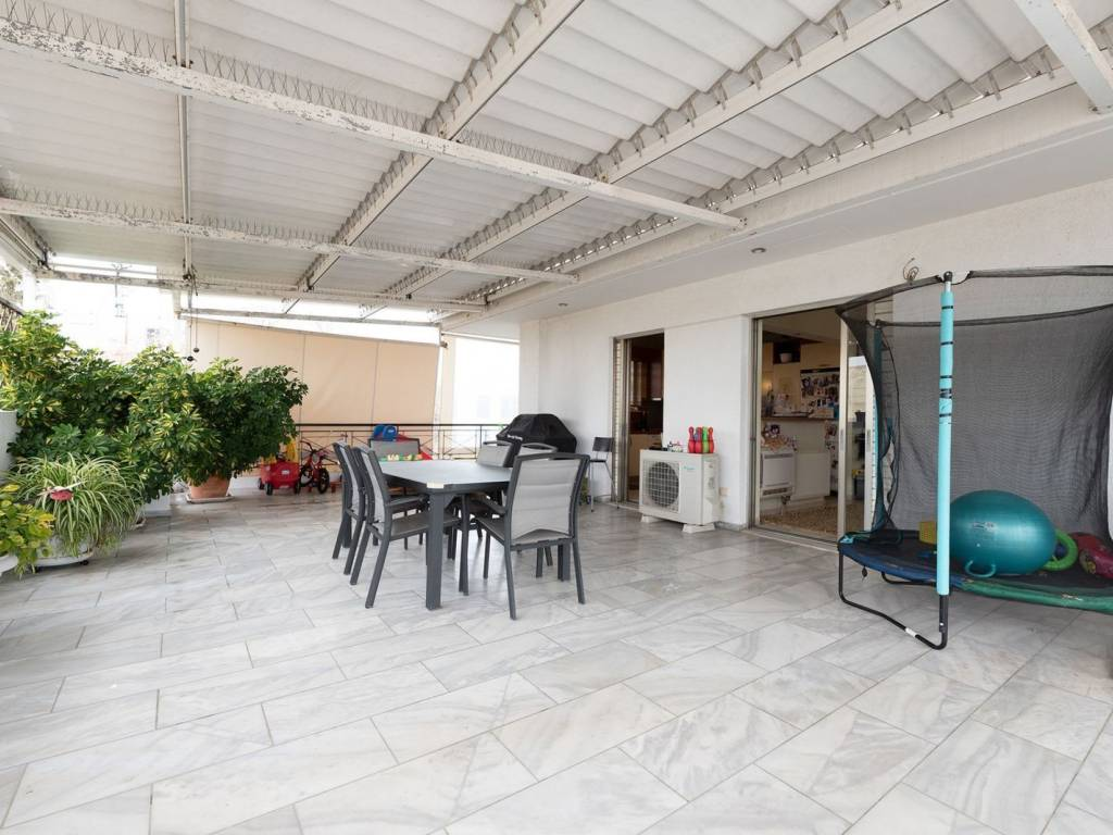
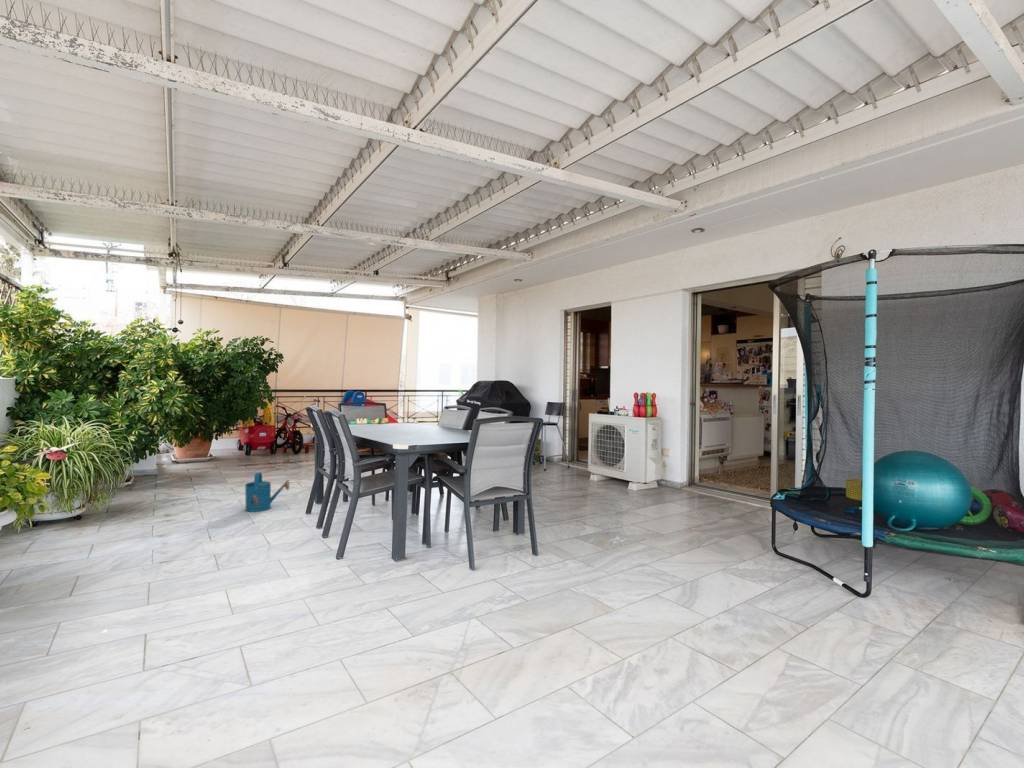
+ watering can [244,471,290,513]
